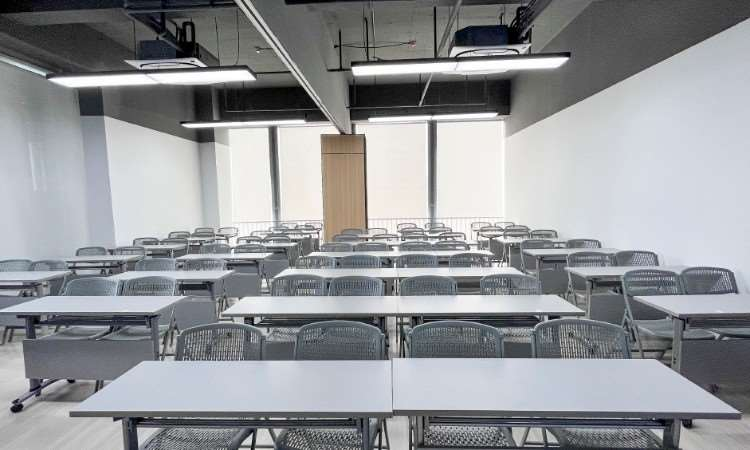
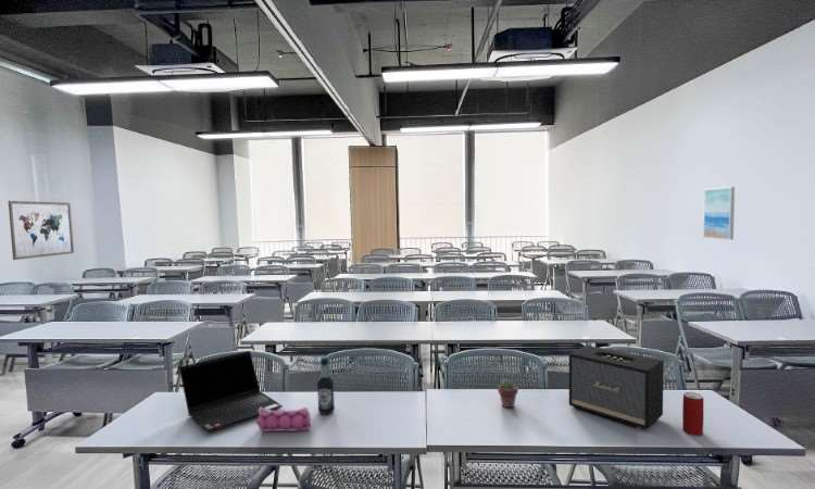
+ pencil case [255,406,312,432]
+ beverage can [681,391,704,437]
+ wall art [8,200,75,261]
+ bottle [316,355,336,415]
+ laptop computer [178,350,284,432]
+ wall art [702,186,736,241]
+ potted succulent [497,378,519,409]
+ speaker [568,344,665,430]
